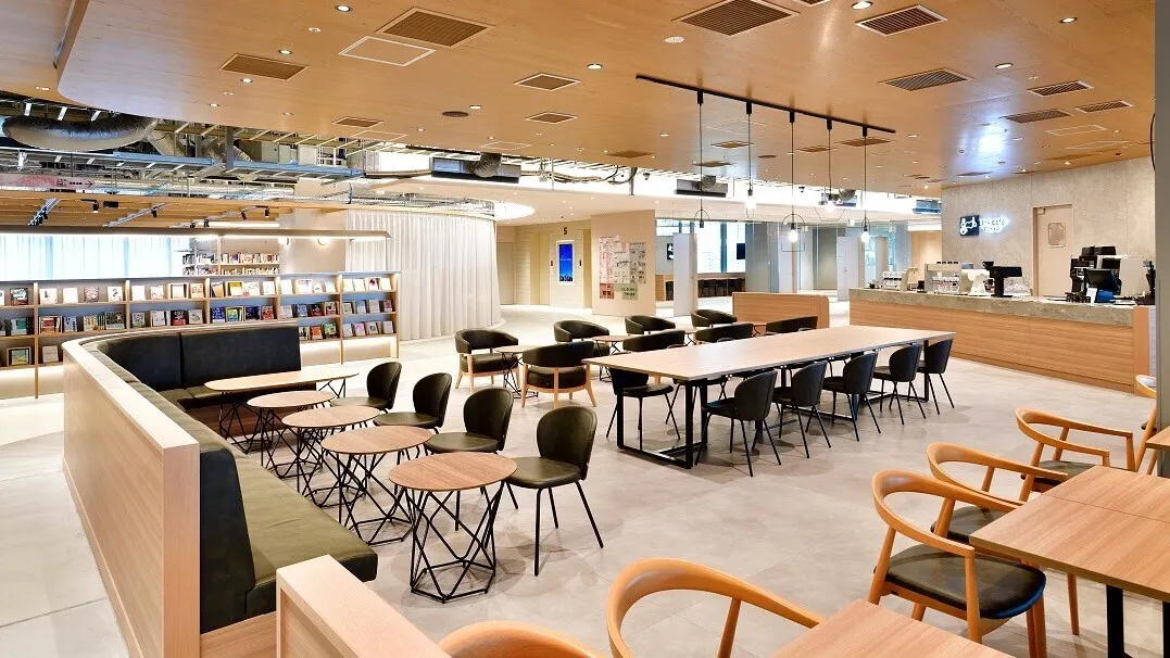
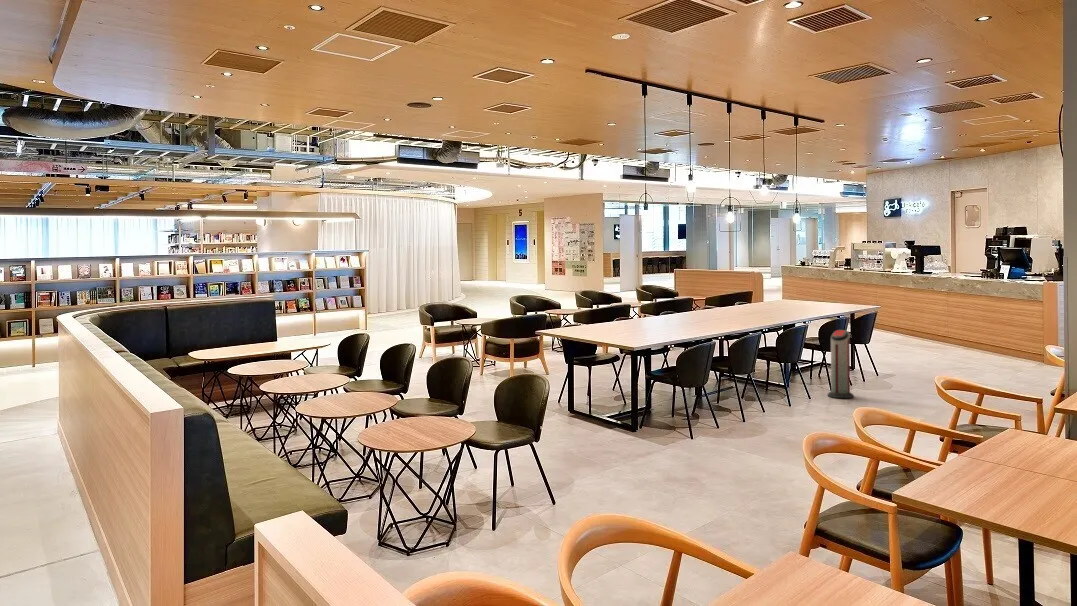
+ air purifier [827,329,855,399]
